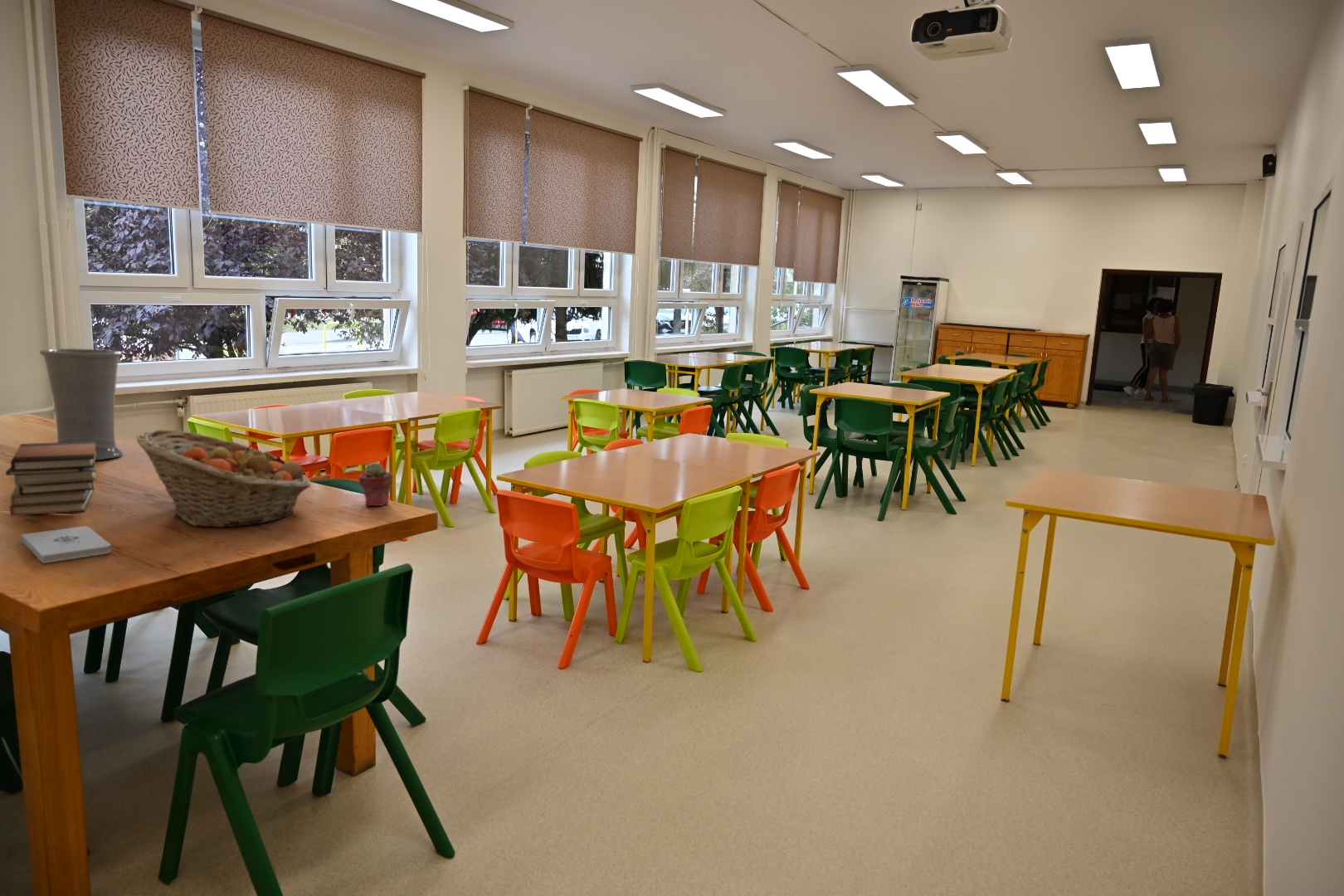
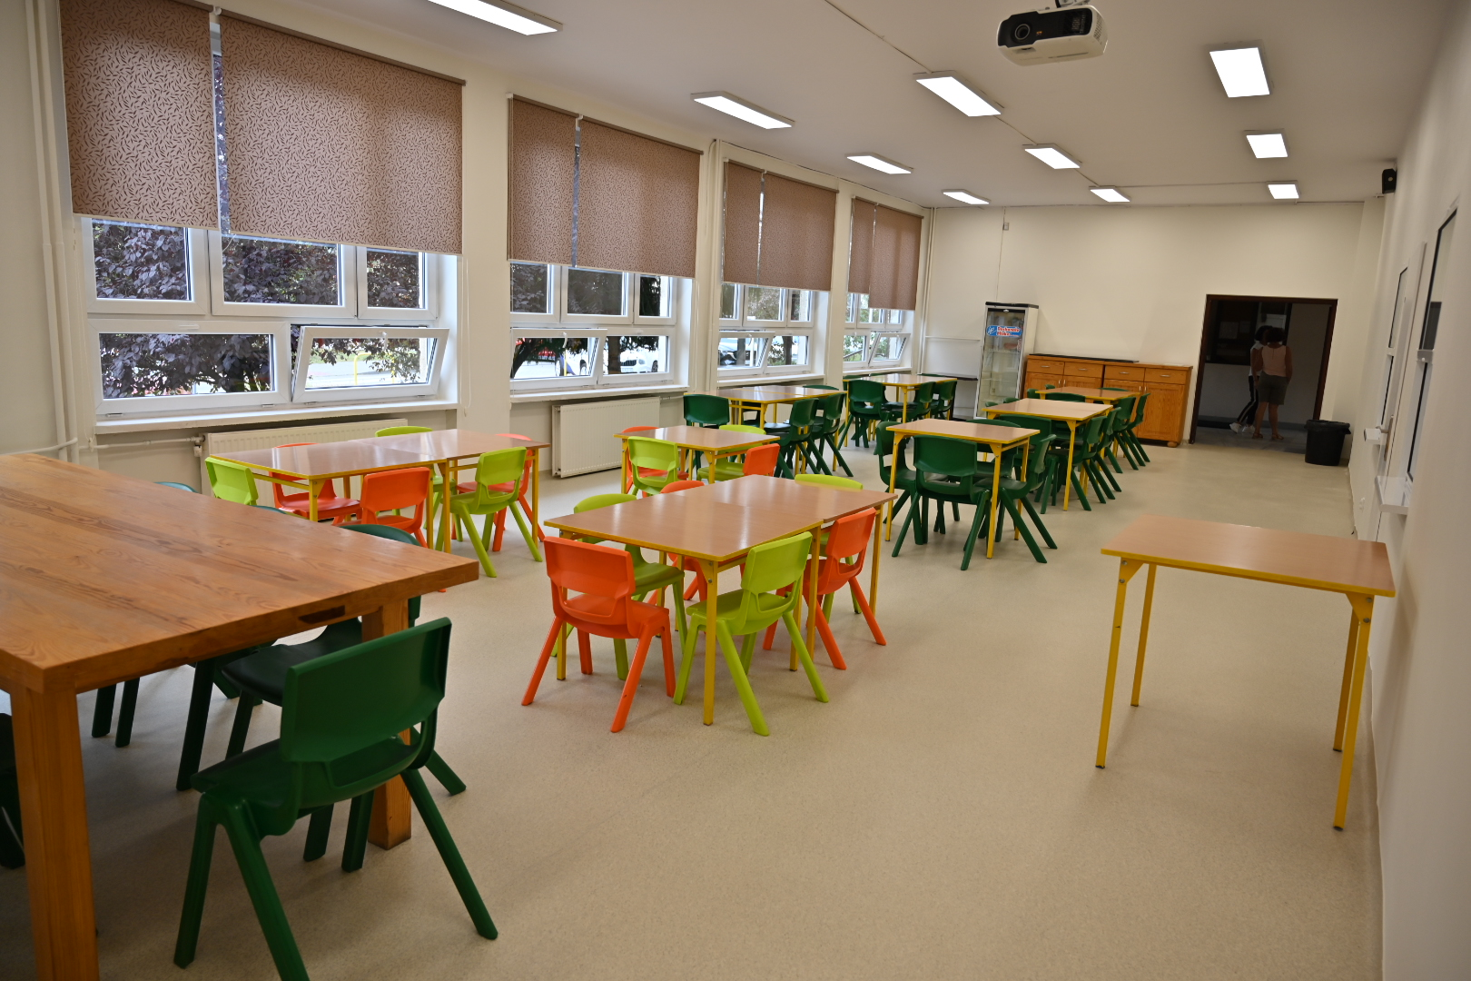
- vase [39,348,124,461]
- fruit basket [135,428,311,528]
- book stack [5,441,98,517]
- potted succulent [358,461,394,507]
- notepad [21,526,112,564]
